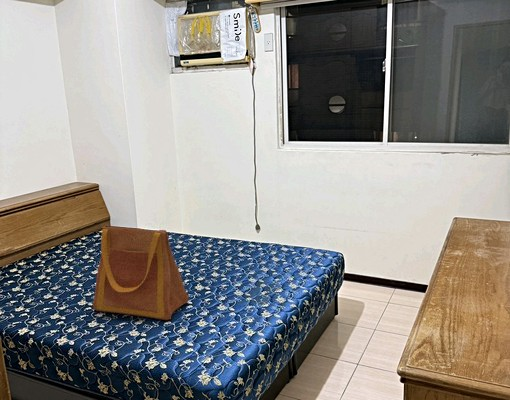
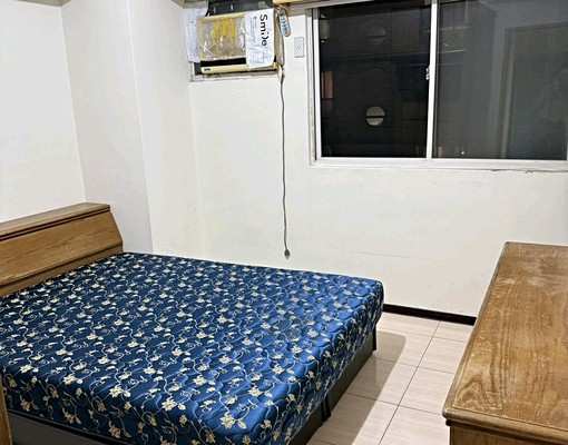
- tote bag [92,225,189,321]
